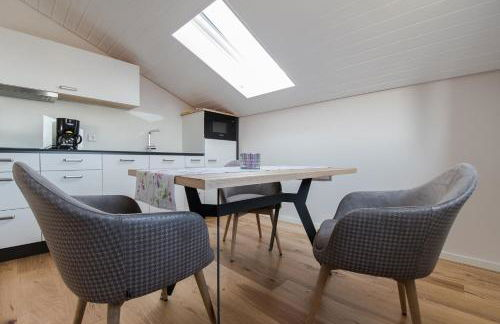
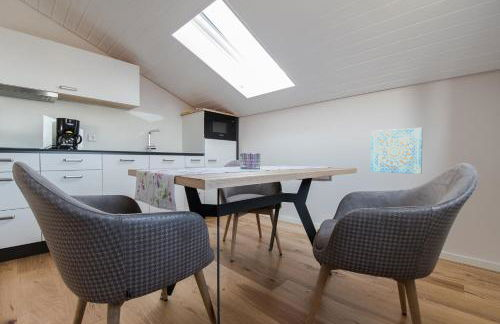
+ wall art [370,127,423,175]
